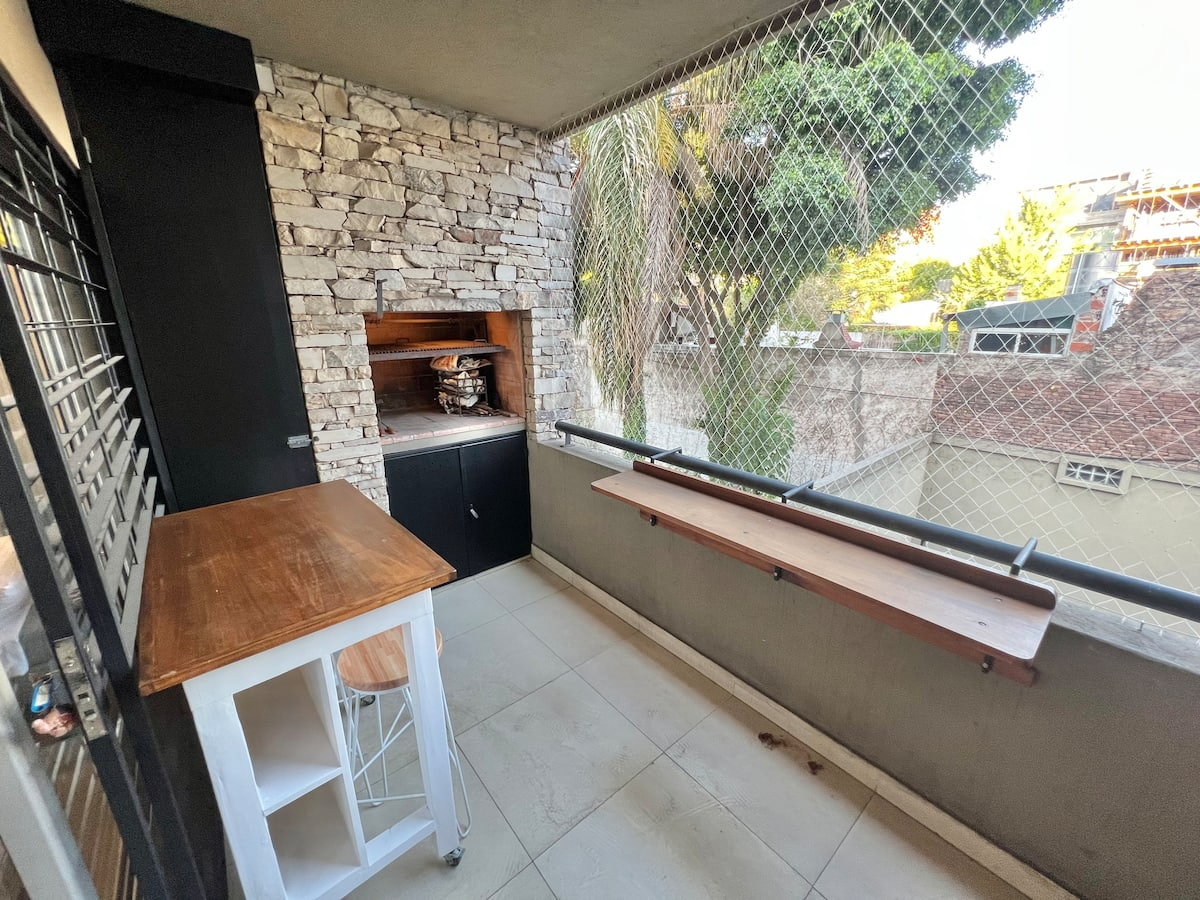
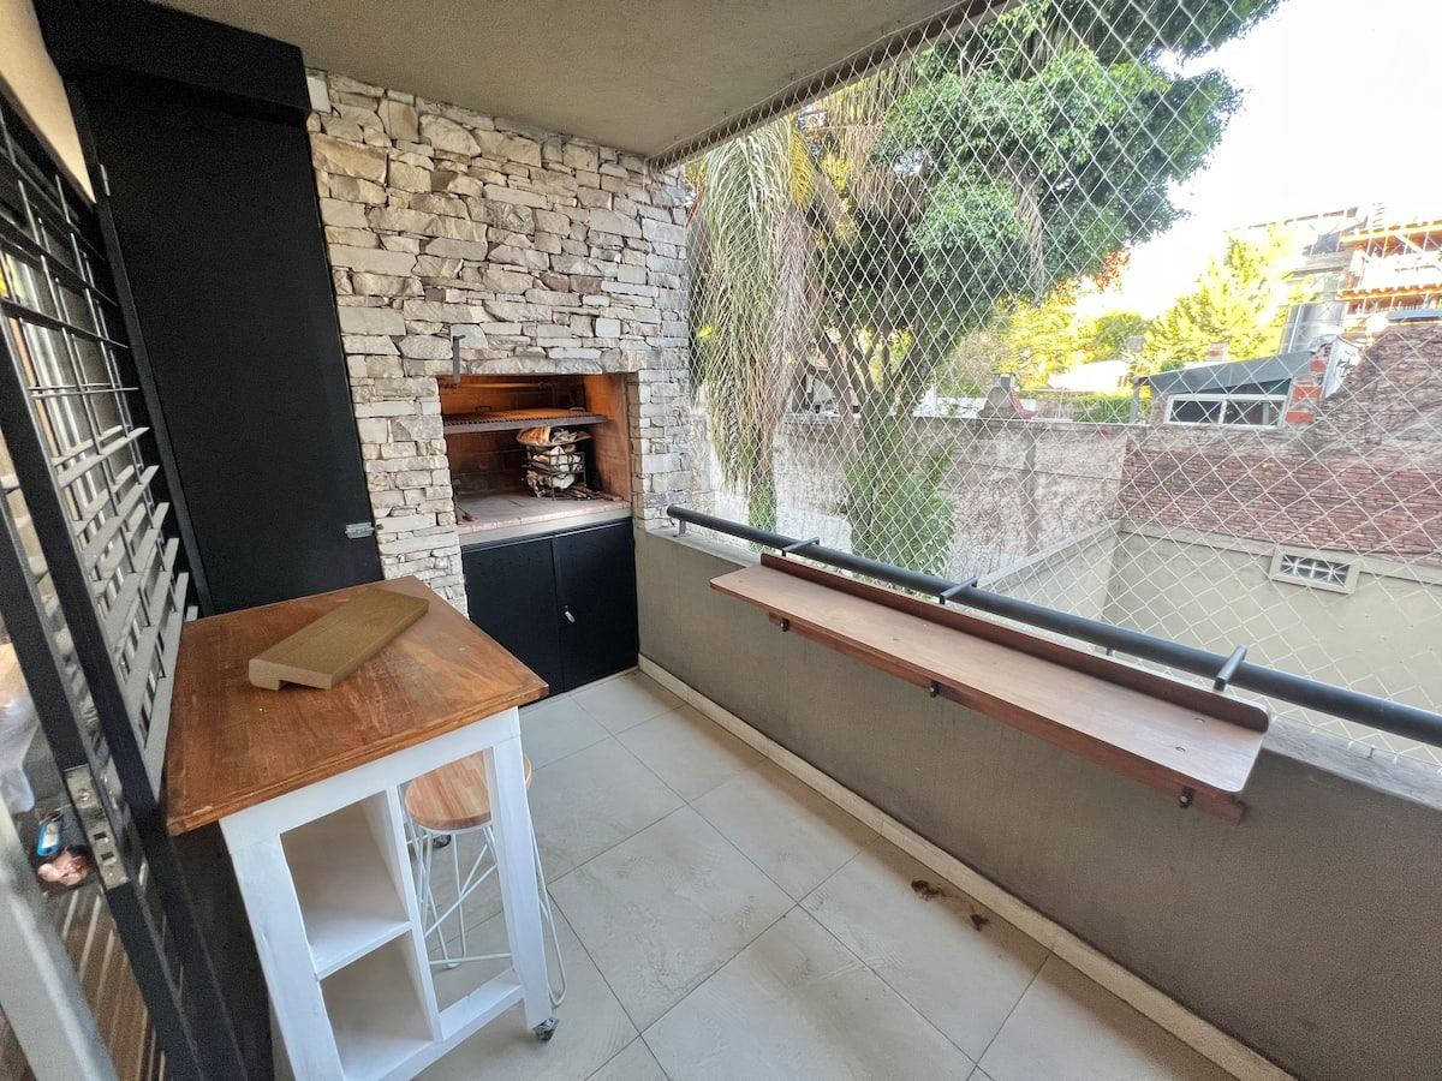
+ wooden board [248,586,431,692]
